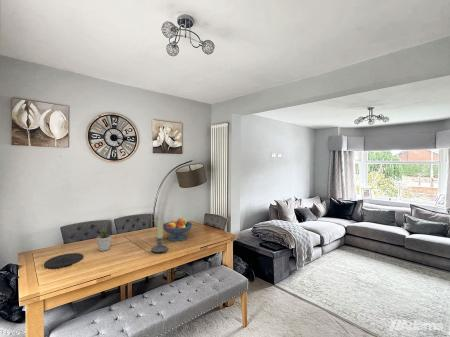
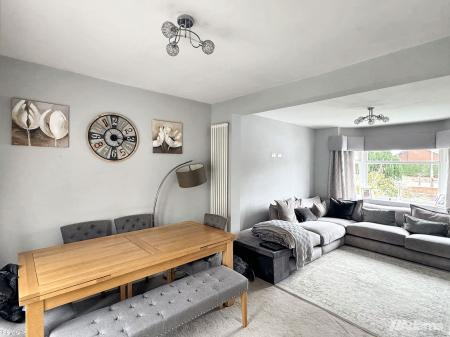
- potted plant [96,227,113,252]
- fruit bowl [163,217,193,242]
- plate [43,252,84,270]
- candle holder [150,220,169,254]
